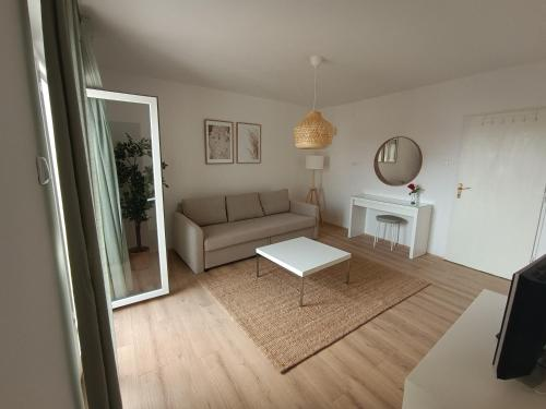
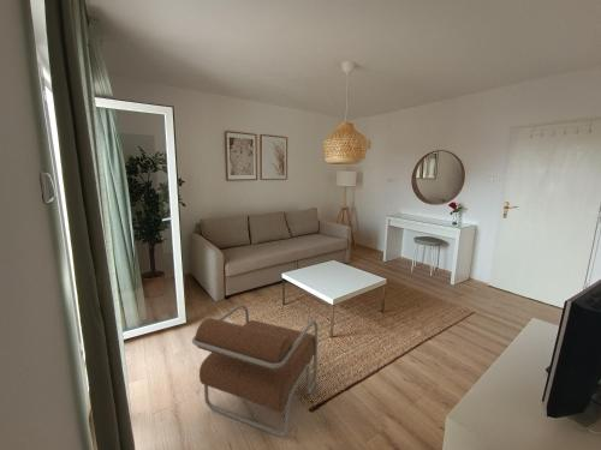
+ armchair [191,304,319,438]
